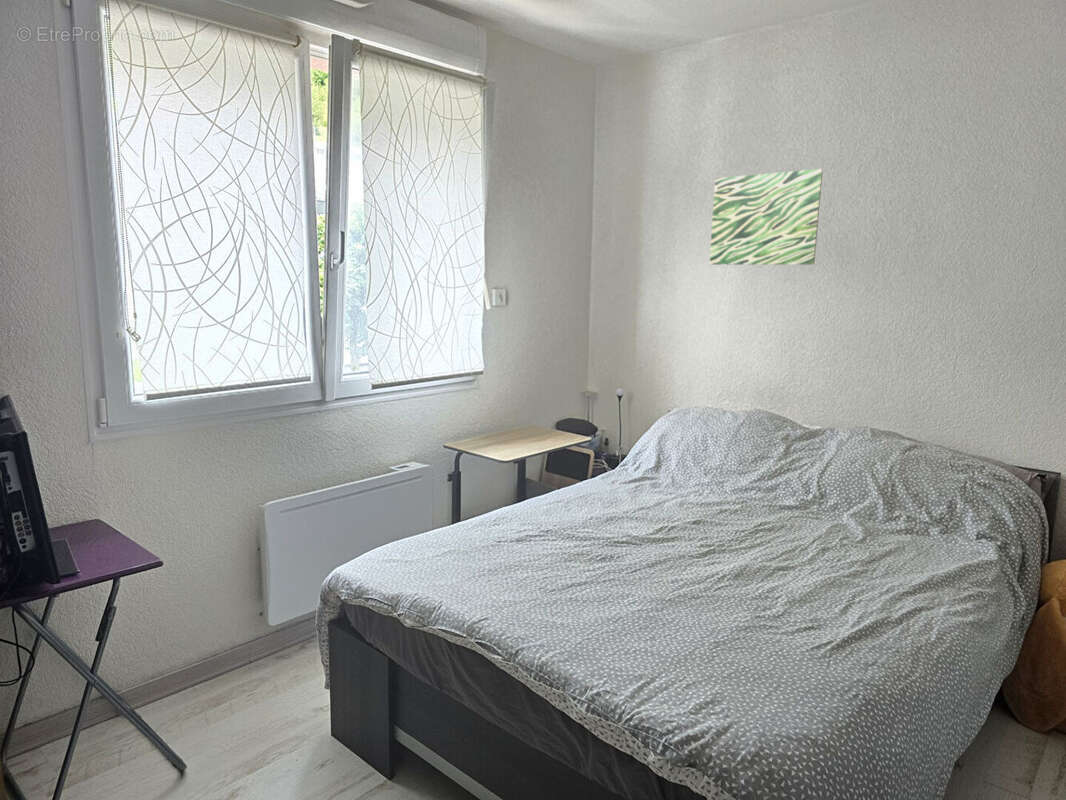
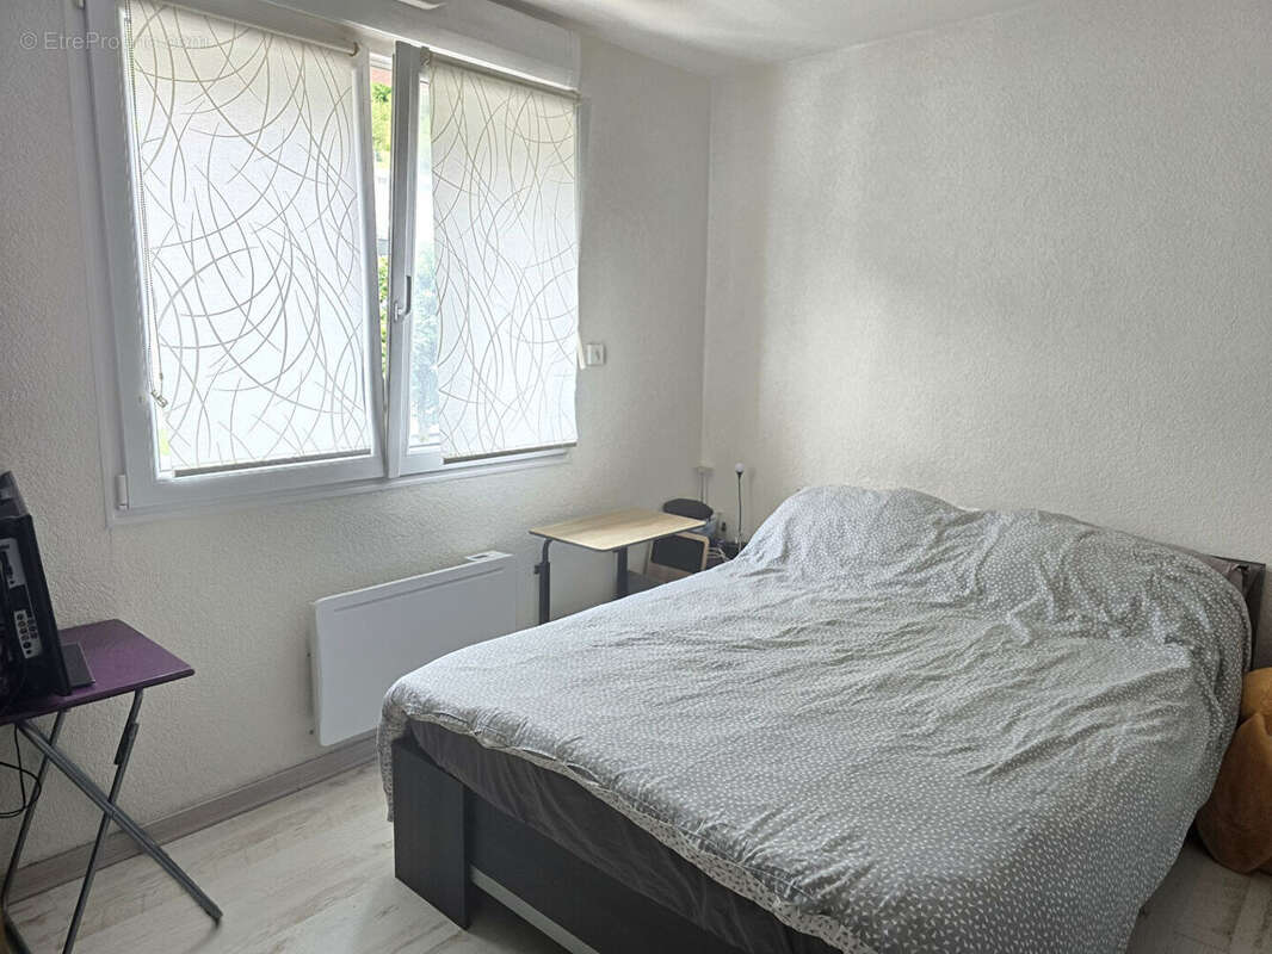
- wall art [709,168,824,266]
